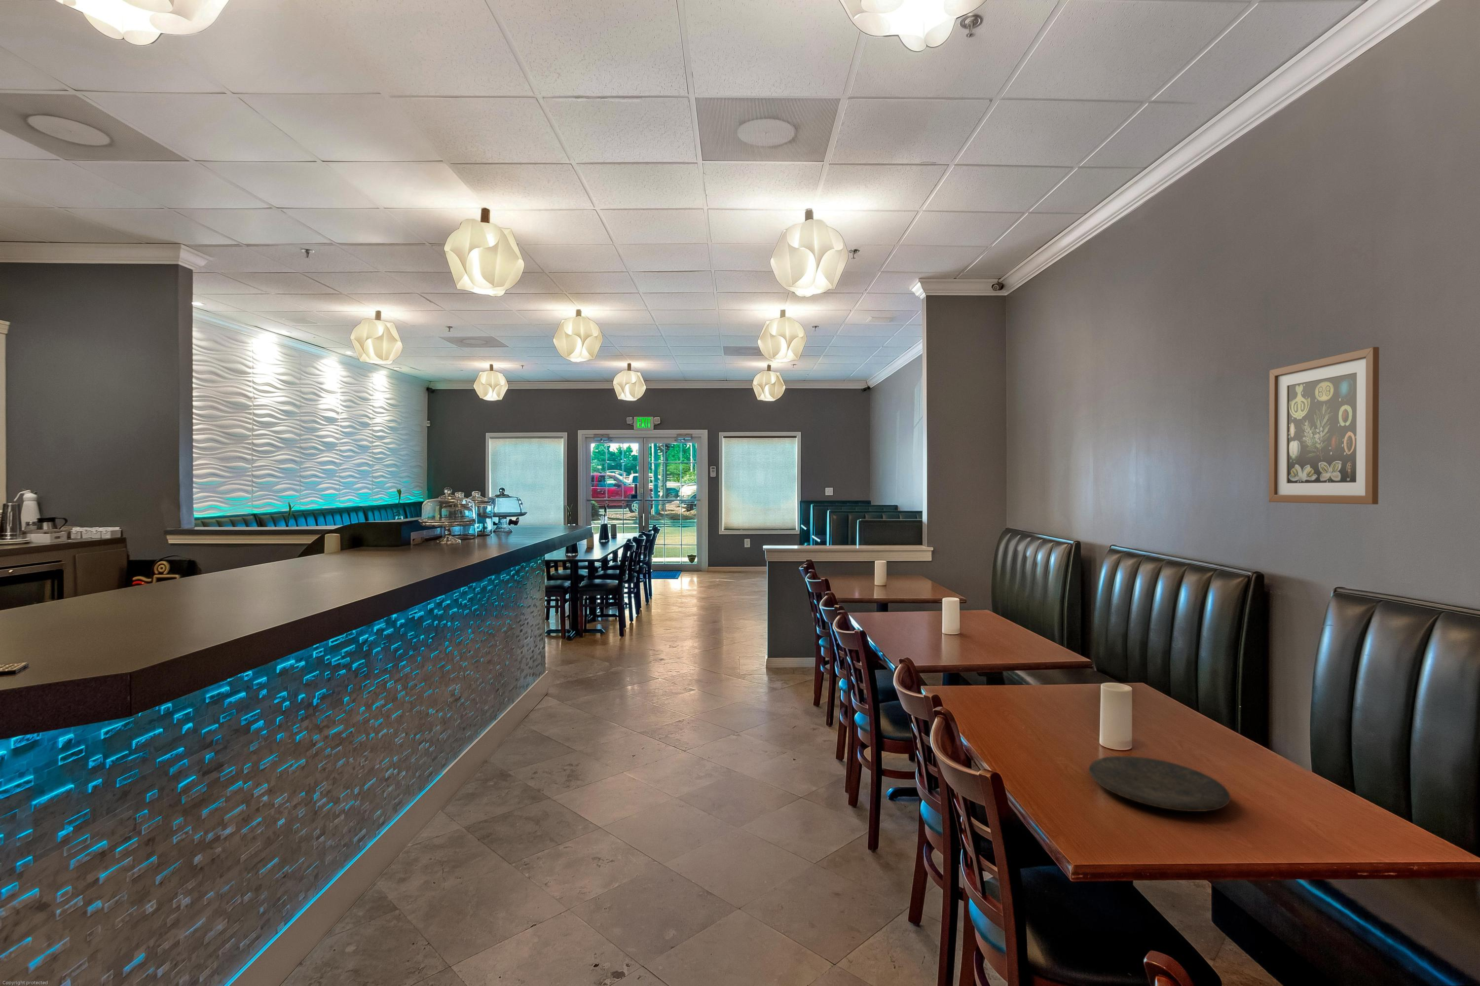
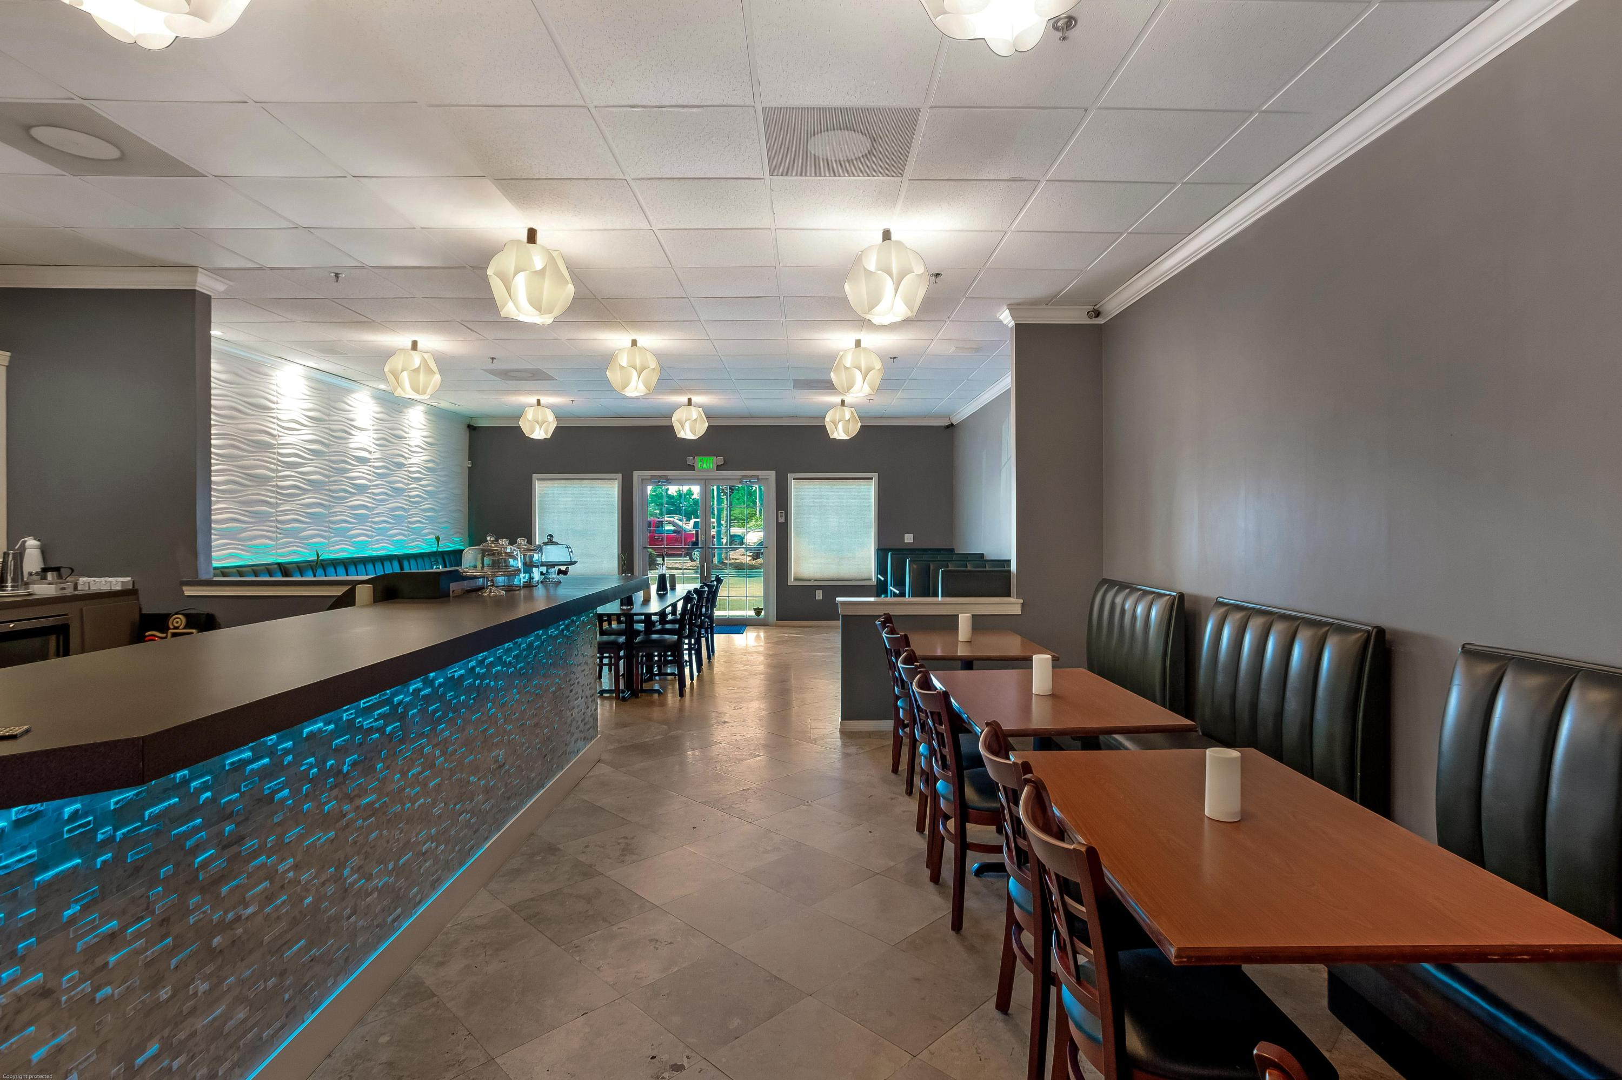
- wall art [1269,347,1380,505]
- plate [1088,755,1231,812]
